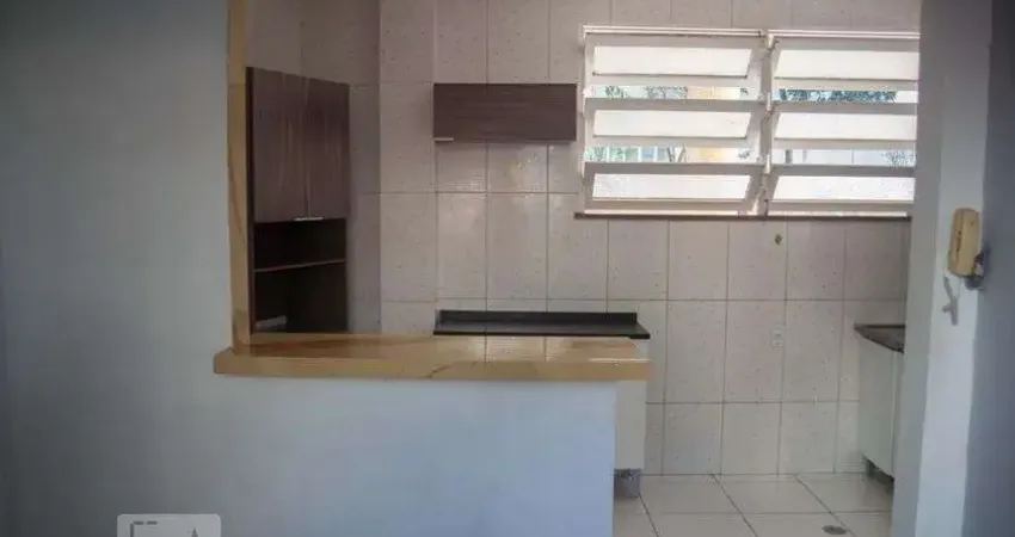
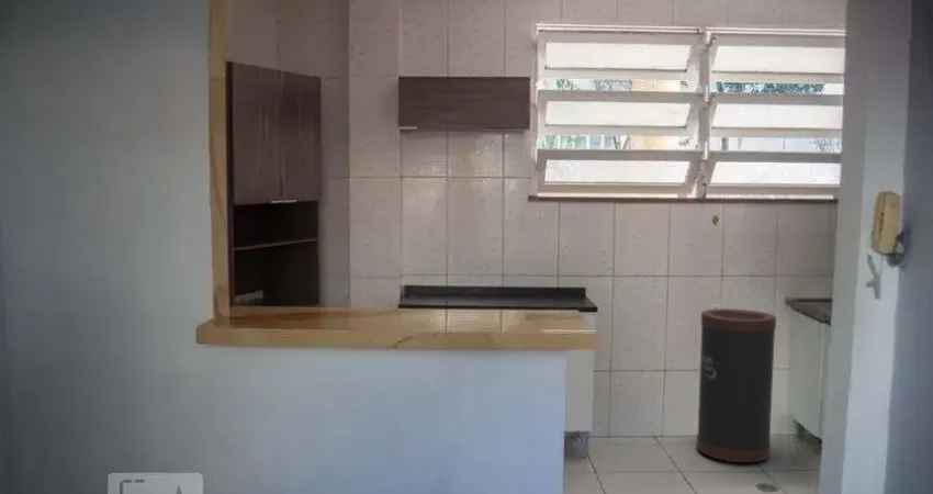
+ trash can [696,307,777,464]
